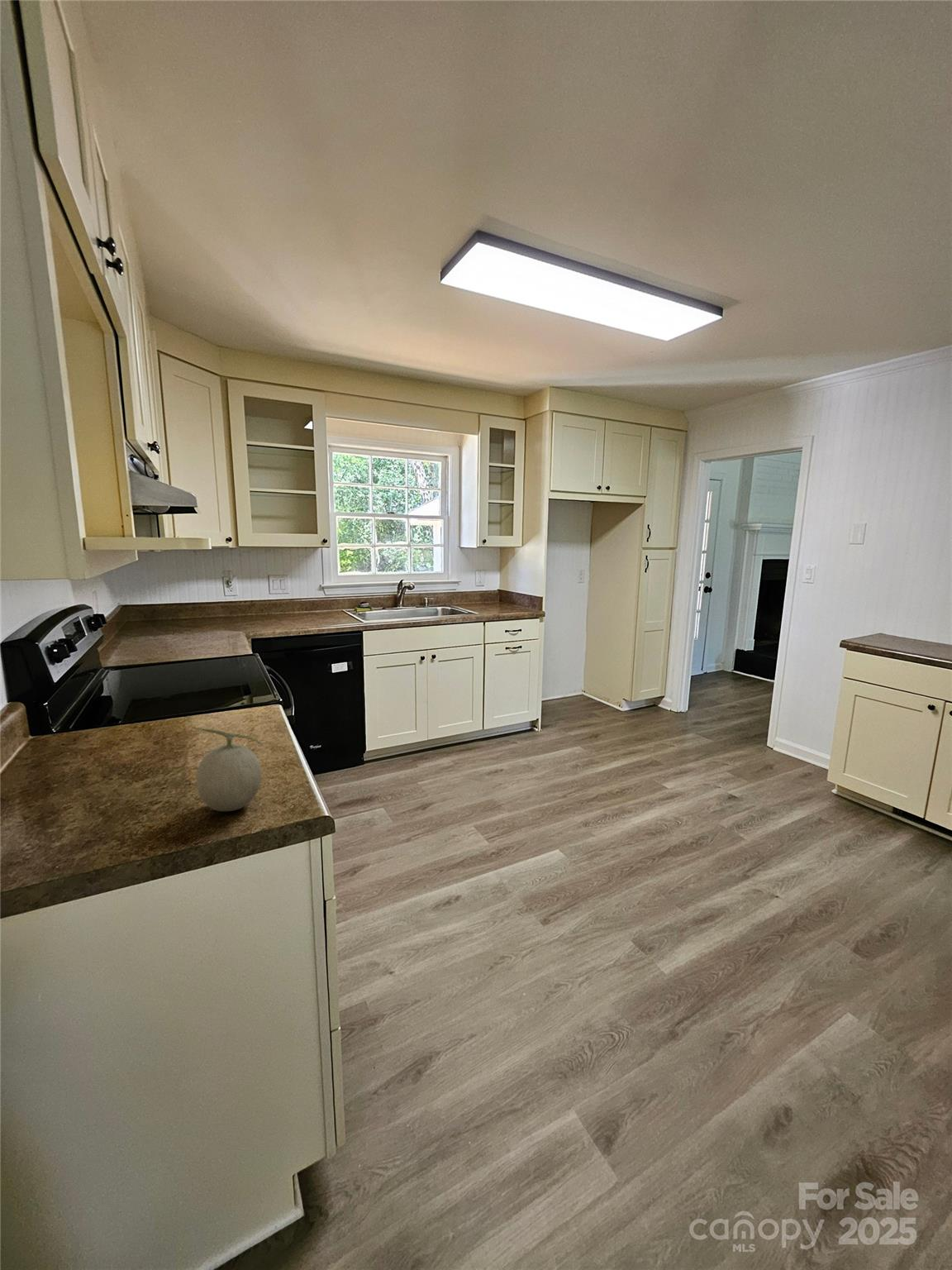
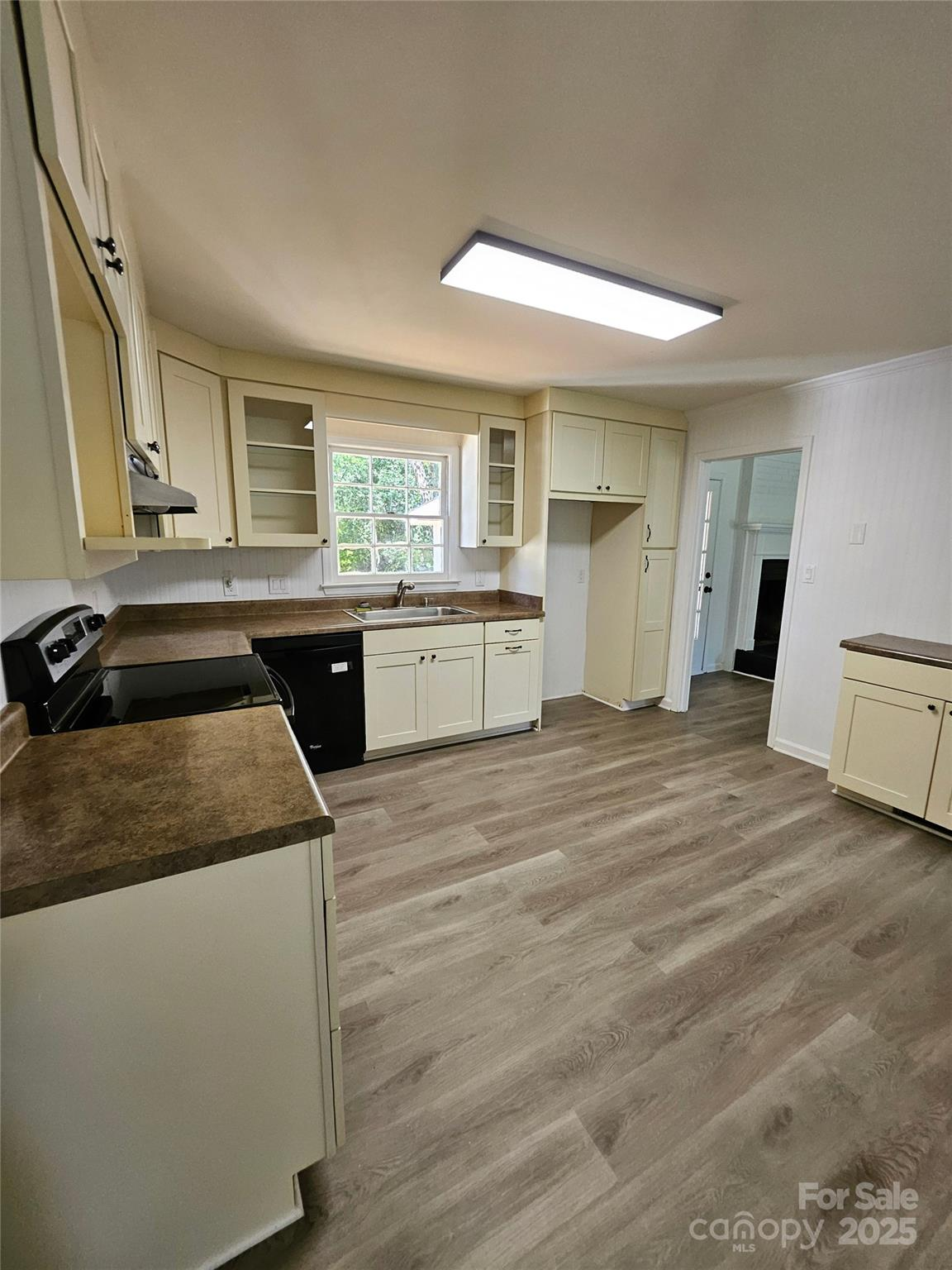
- fruit [191,726,264,812]
